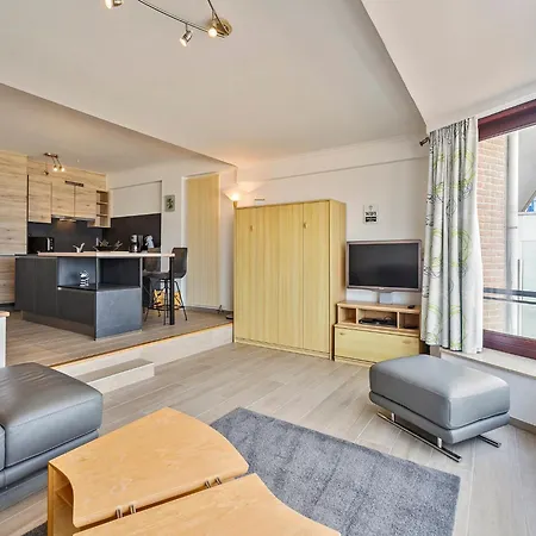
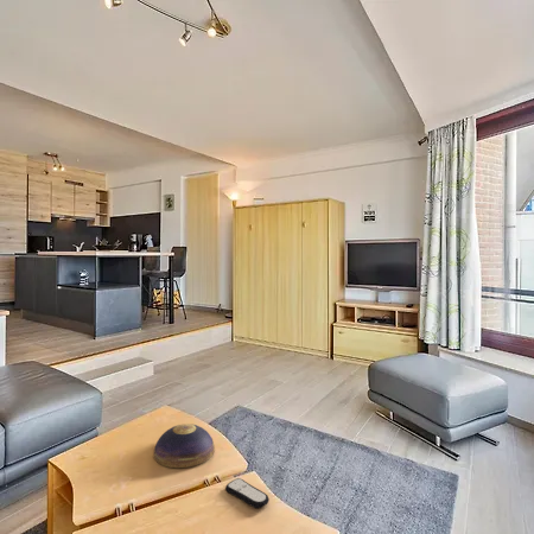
+ remote control [224,477,271,509]
+ decorative bowl [152,422,216,469]
